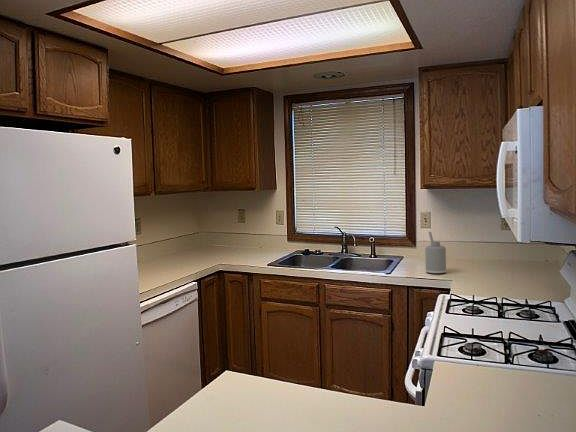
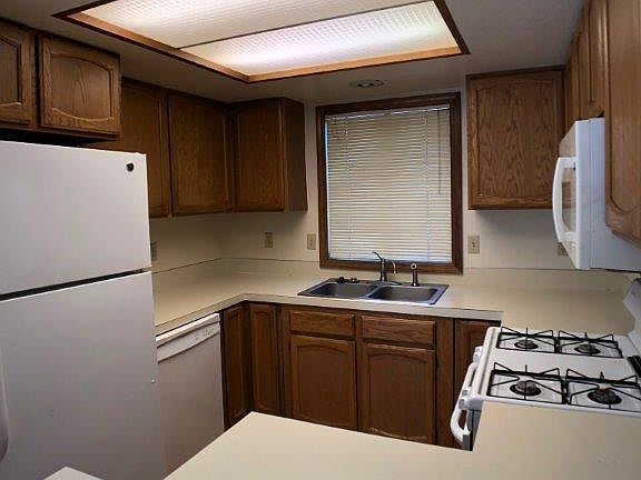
- soap dispenser [424,231,447,275]
